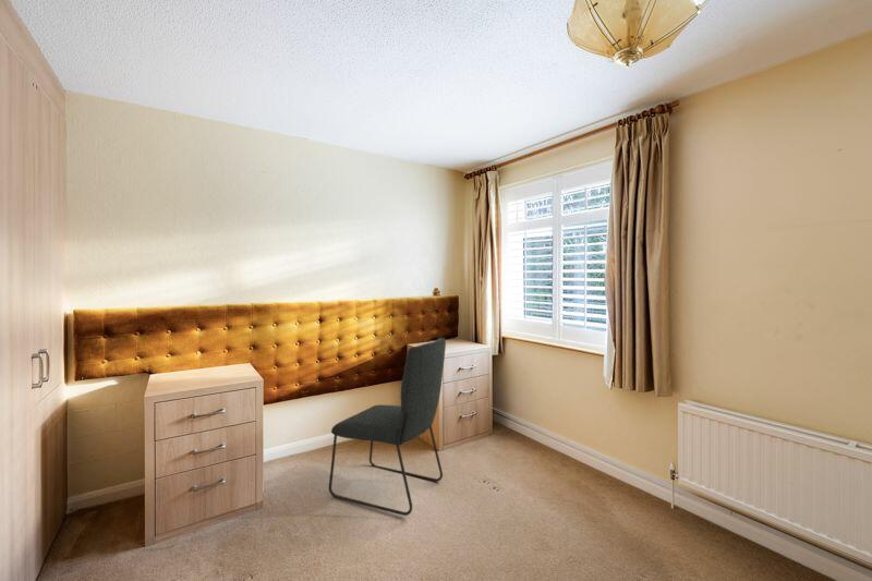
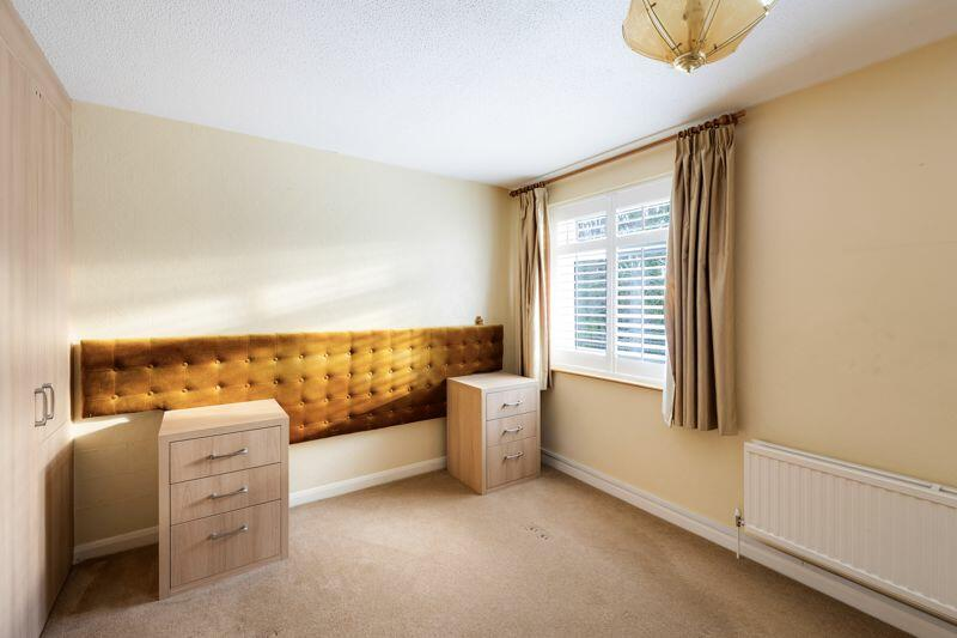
- chair [328,337,447,517]
